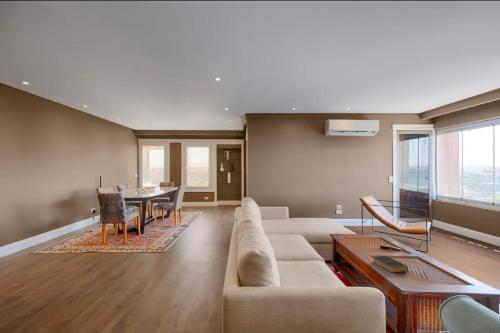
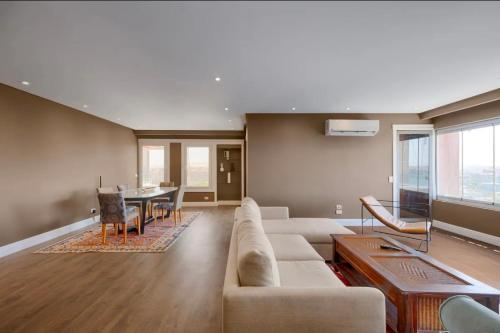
- book [372,255,409,274]
